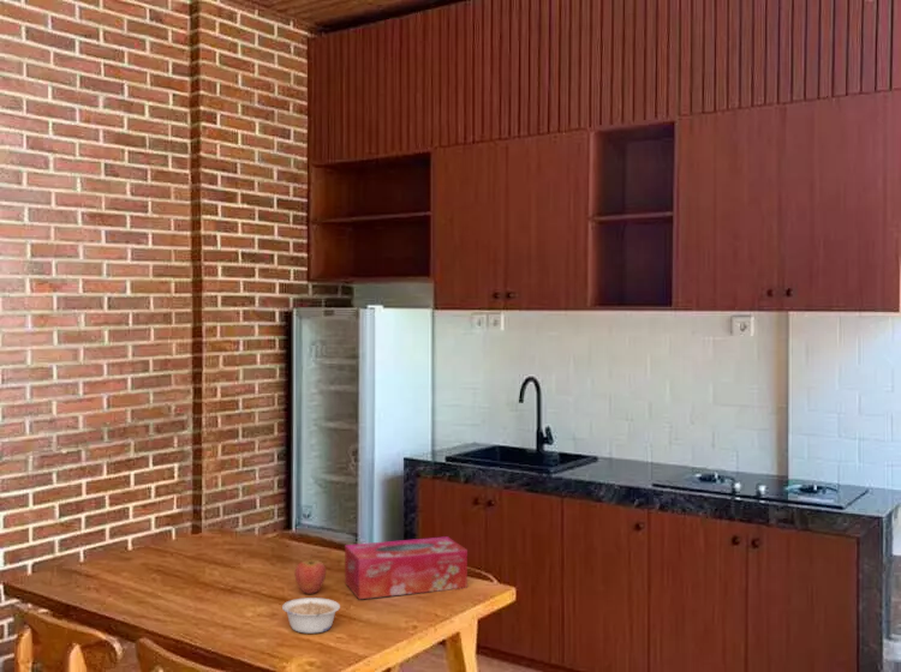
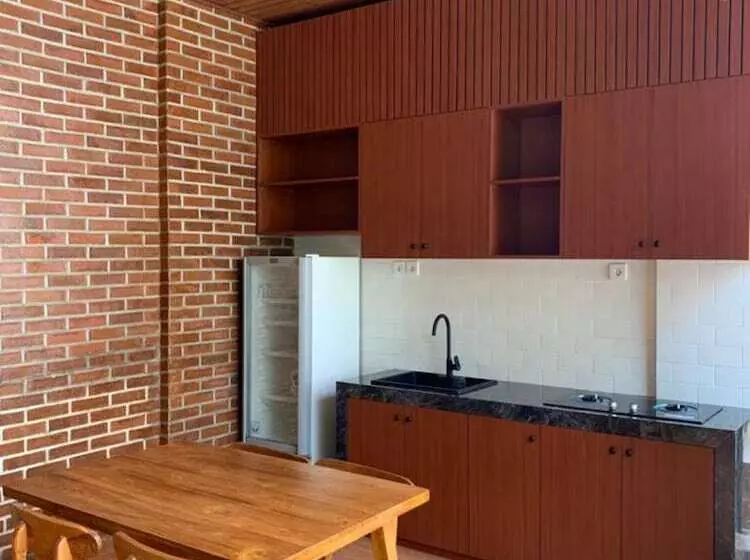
- fruit [294,554,327,595]
- legume [281,596,341,635]
- tissue box [344,535,469,600]
